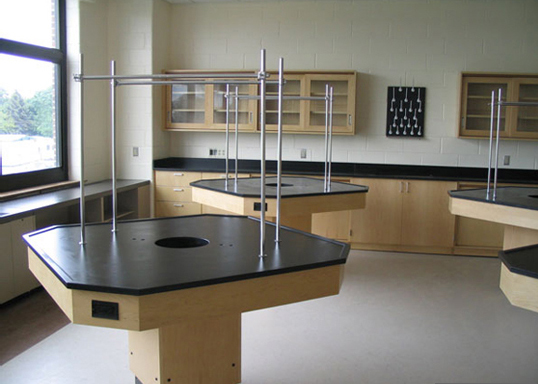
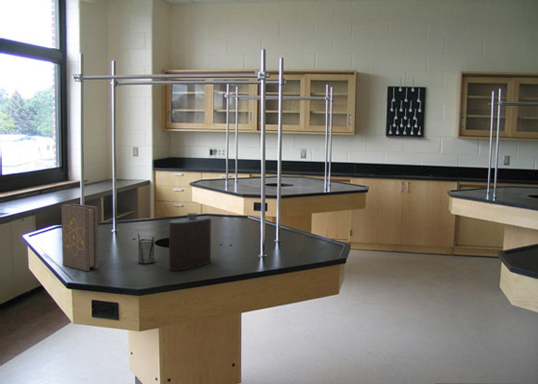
+ flask [168,212,212,271]
+ pencil holder [137,231,156,265]
+ book [60,203,100,272]
